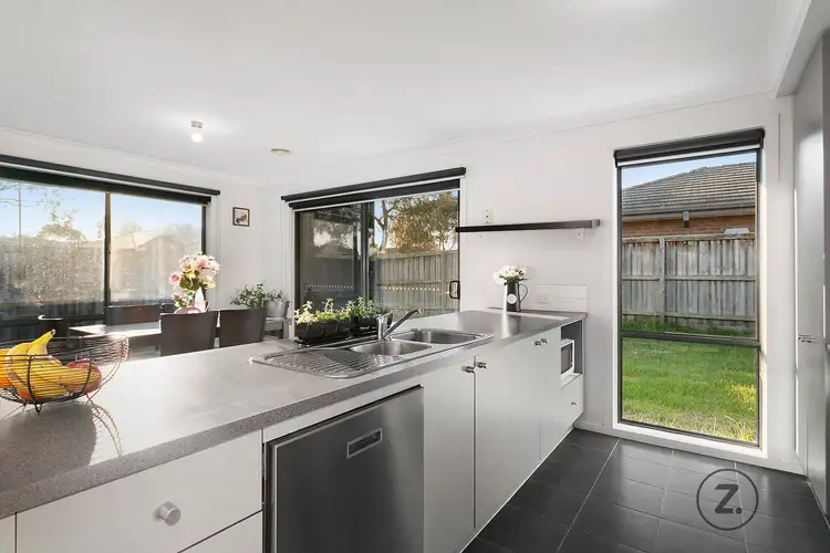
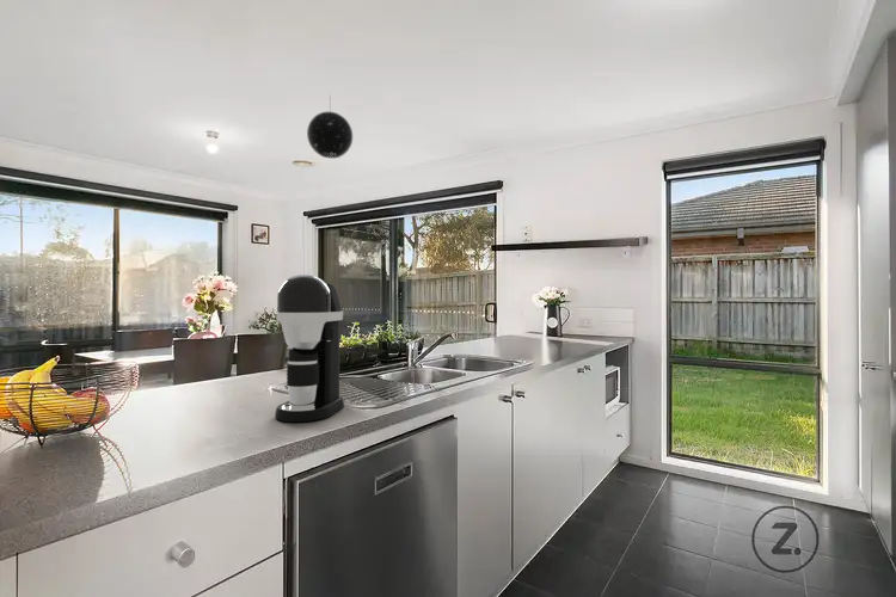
+ pendant light [306,94,354,159]
+ coffee maker [274,273,345,423]
